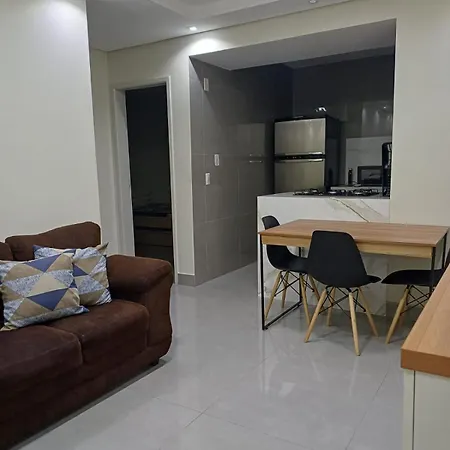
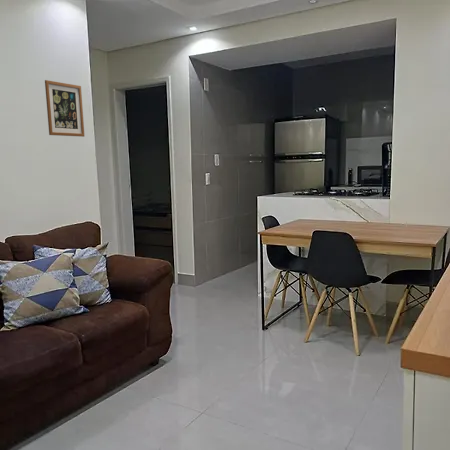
+ wall art [44,79,85,138]
